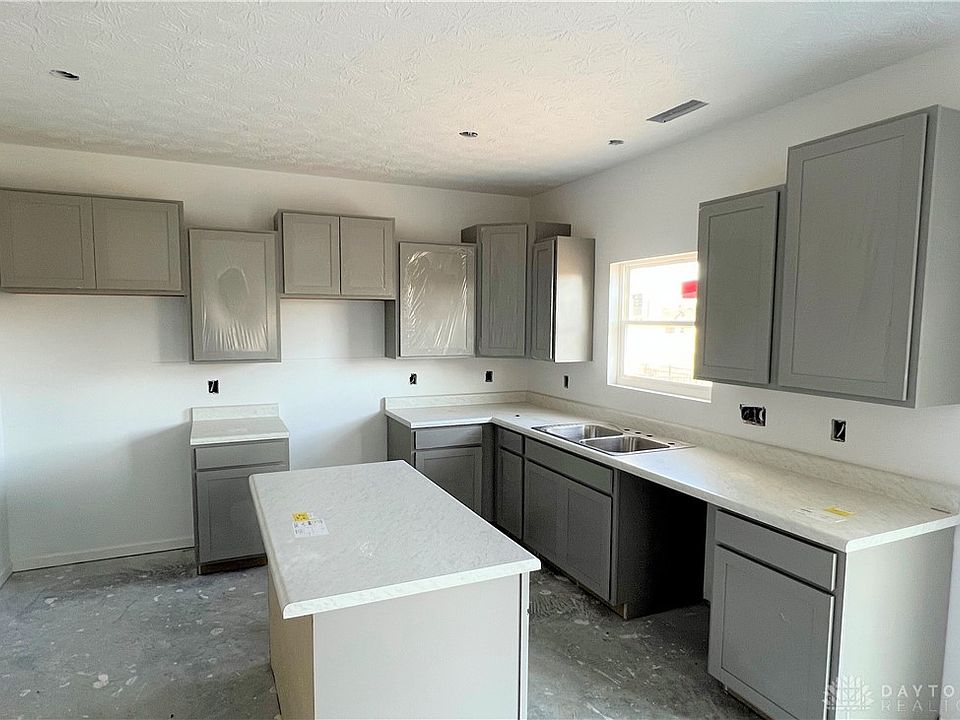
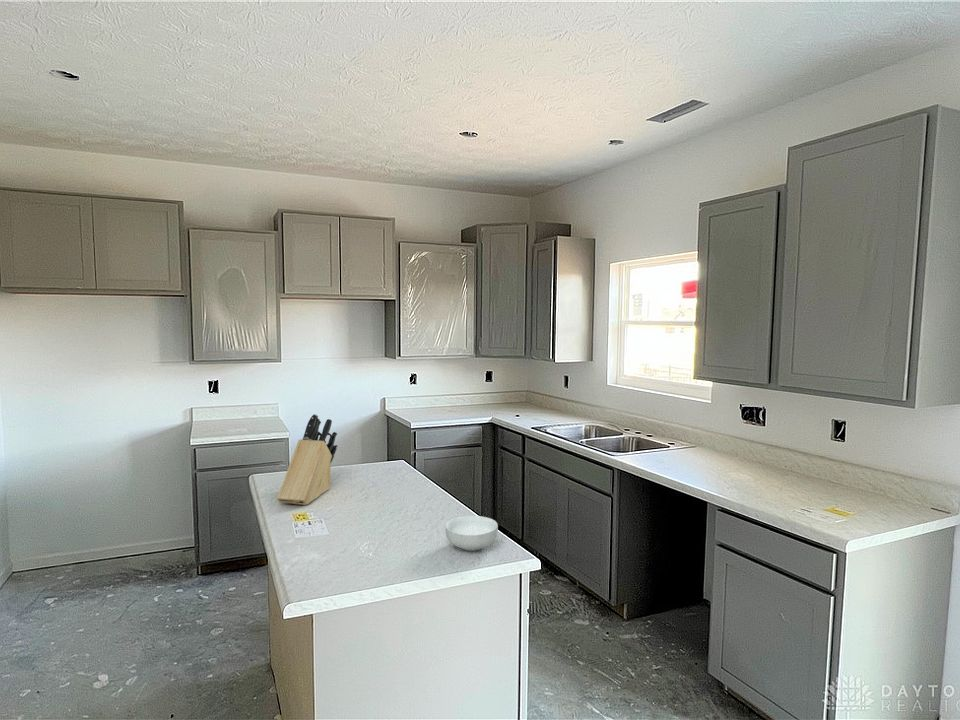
+ knife block [276,413,338,506]
+ cereal bowl [444,515,499,552]
